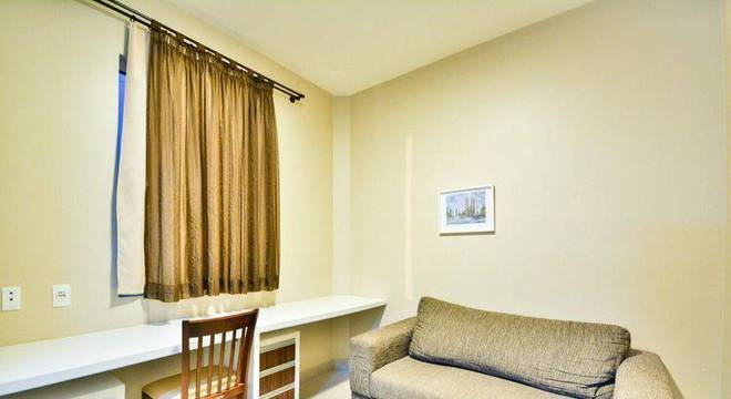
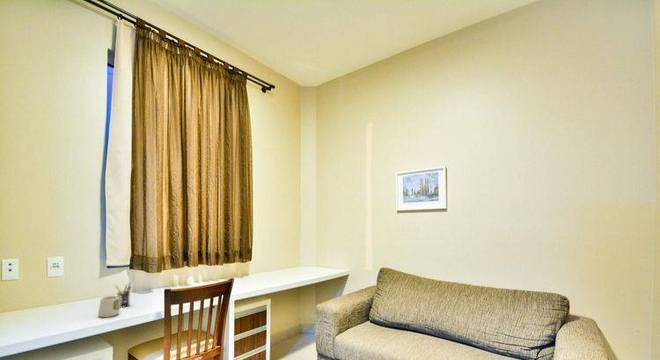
+ mug [97,295,122,318]
+ pen holder [114,281,132,308]
